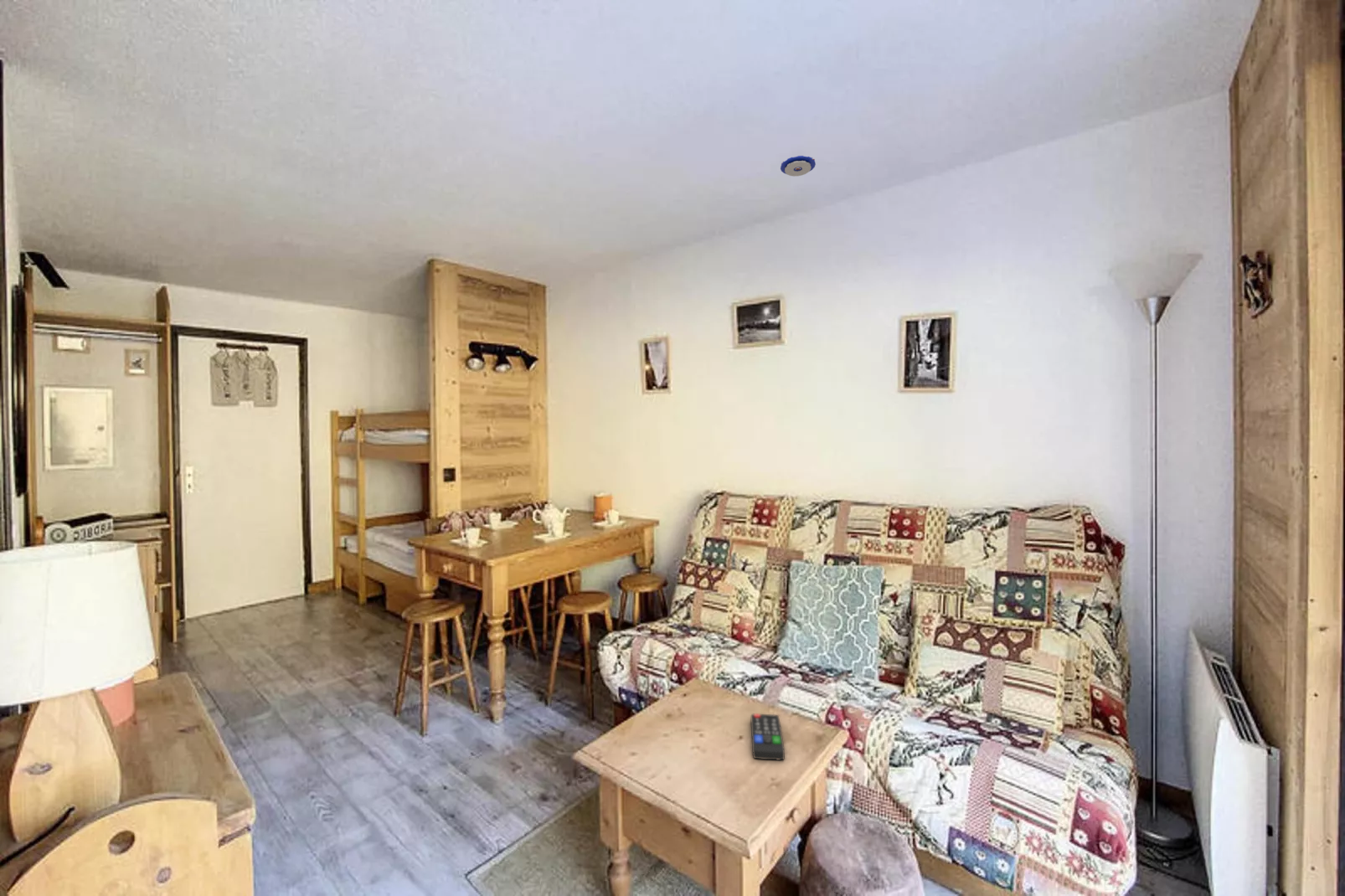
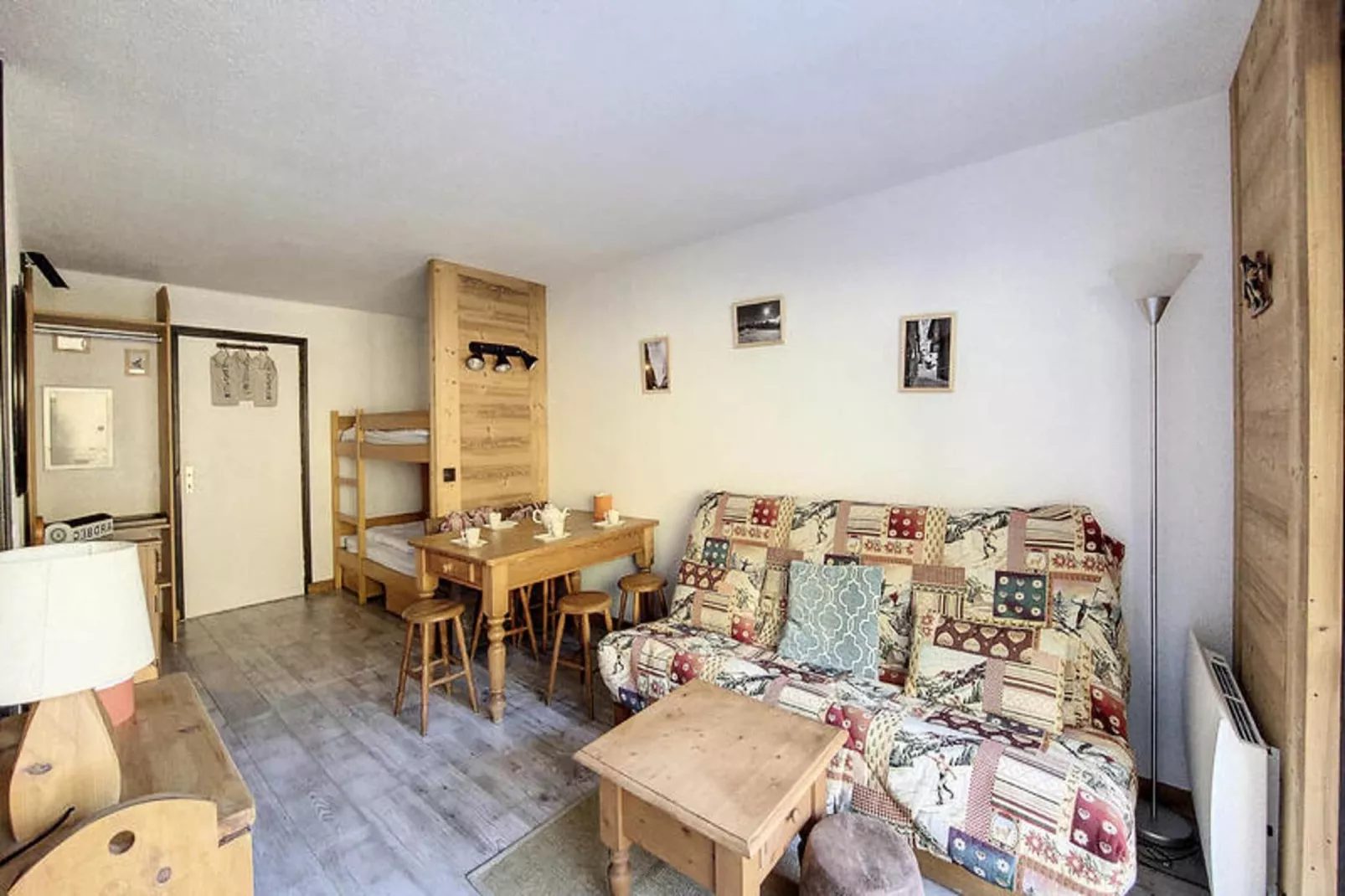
- remote control [750,713,786,761]
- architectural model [780,155,817,177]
